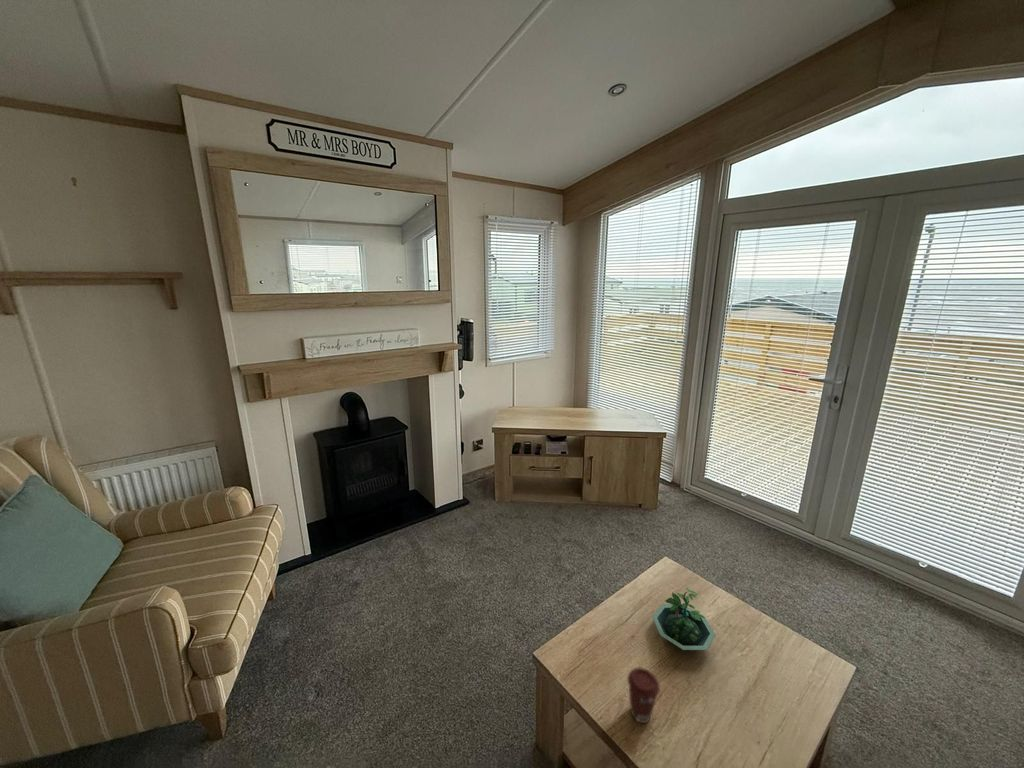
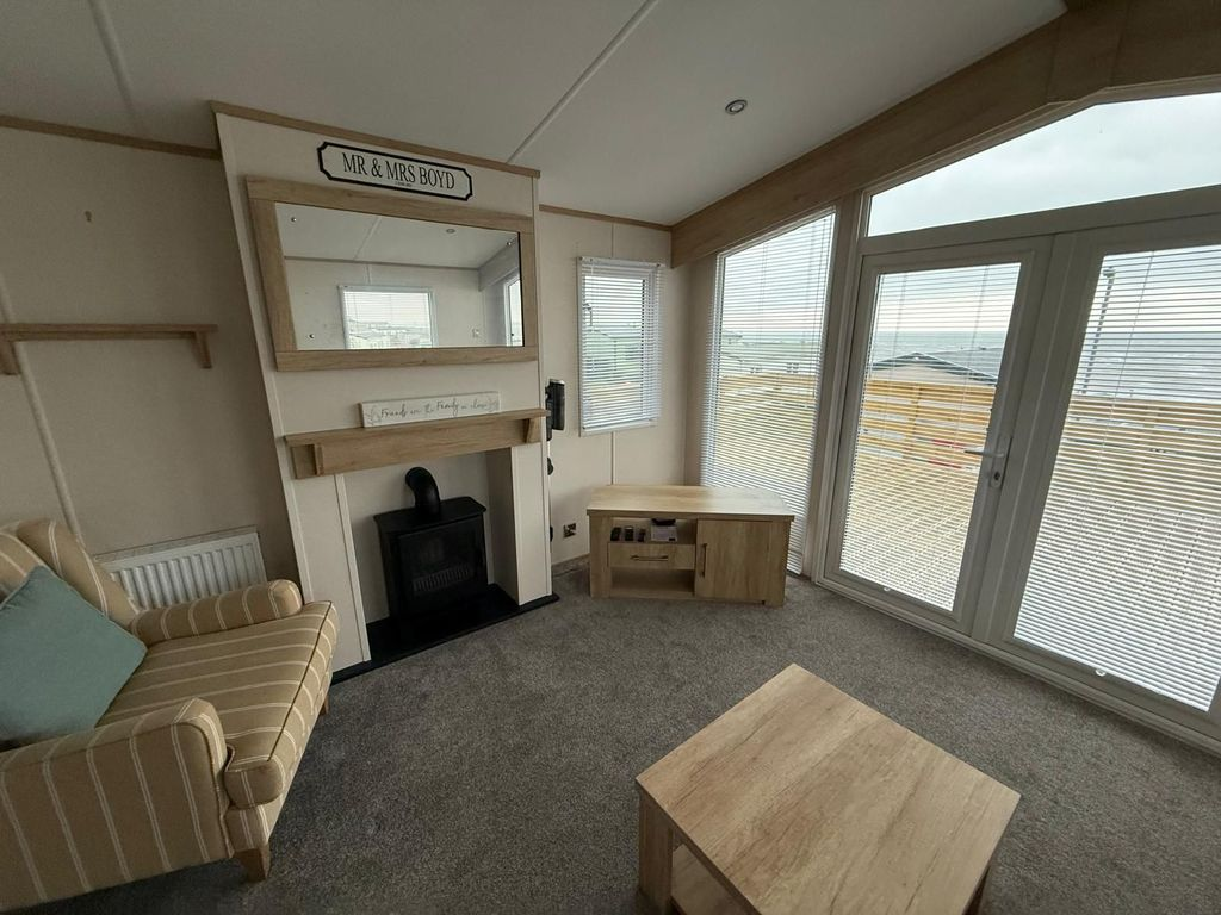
- terrarium [651,587,716,651]
- coffee cup [626,667,661,724]
